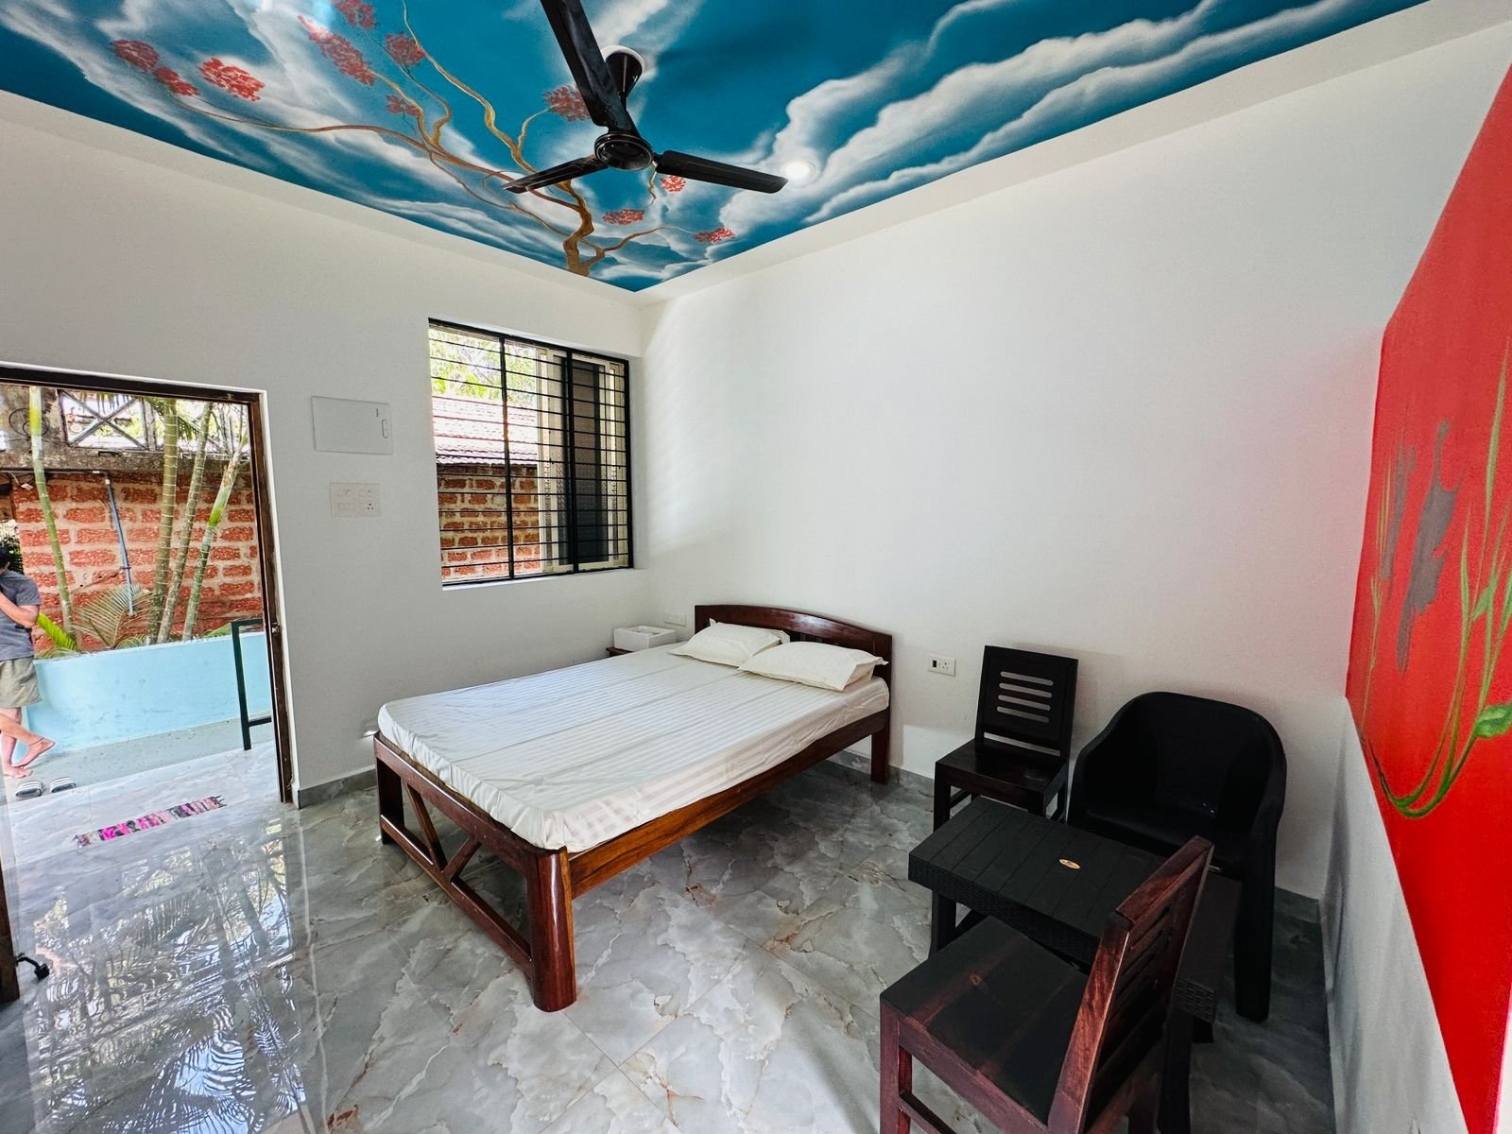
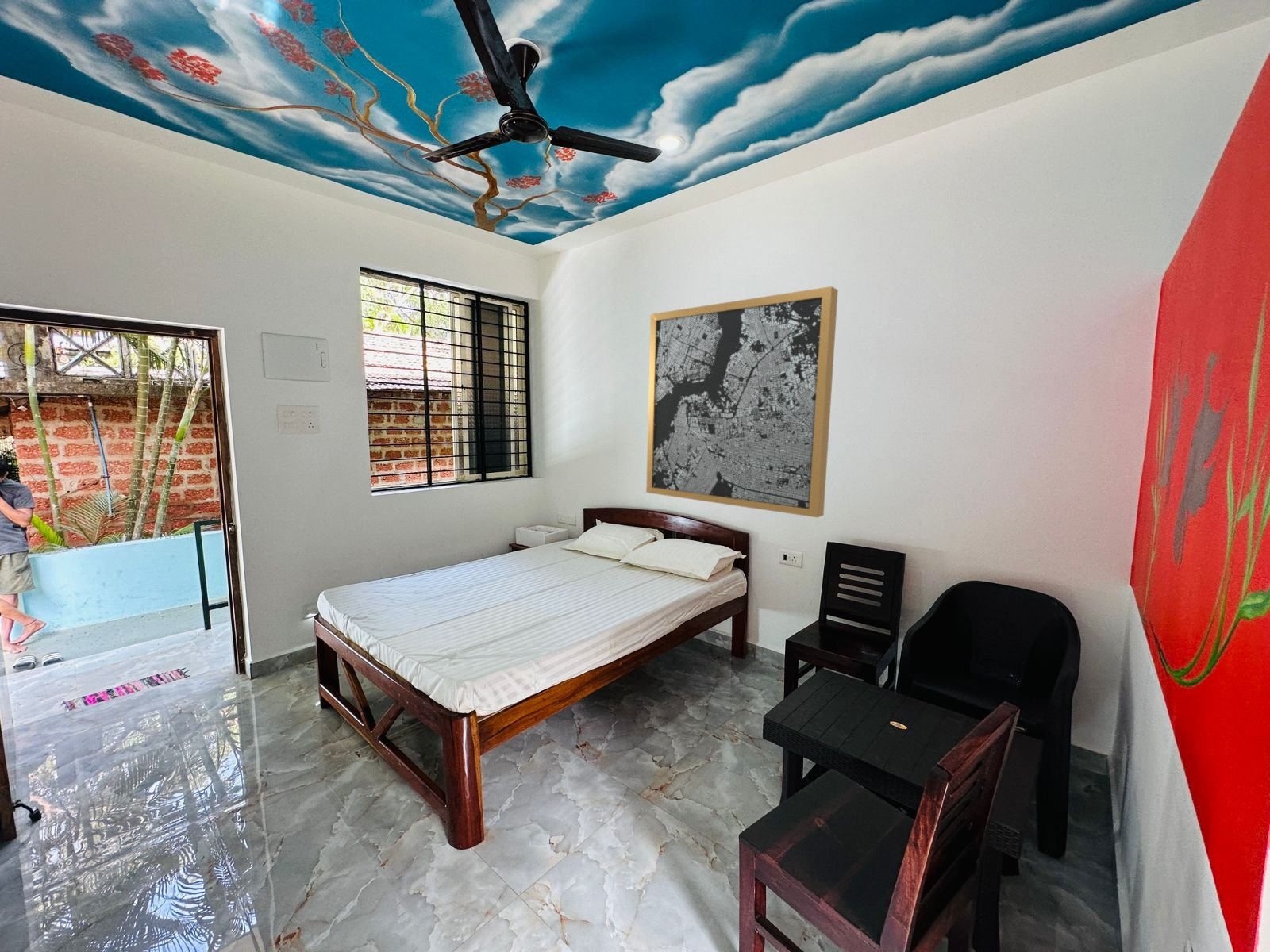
+ wall art [645,286,839,518]
